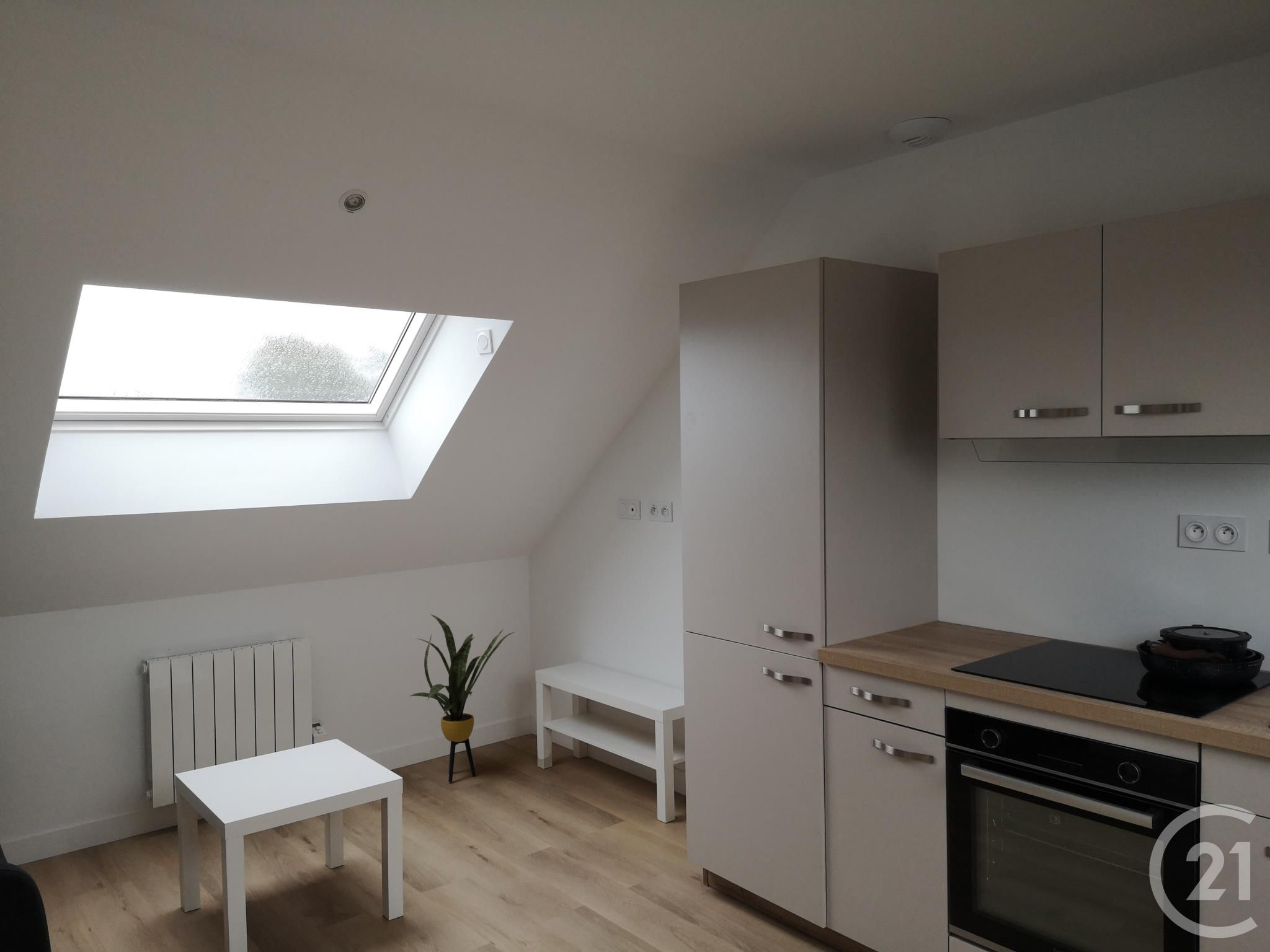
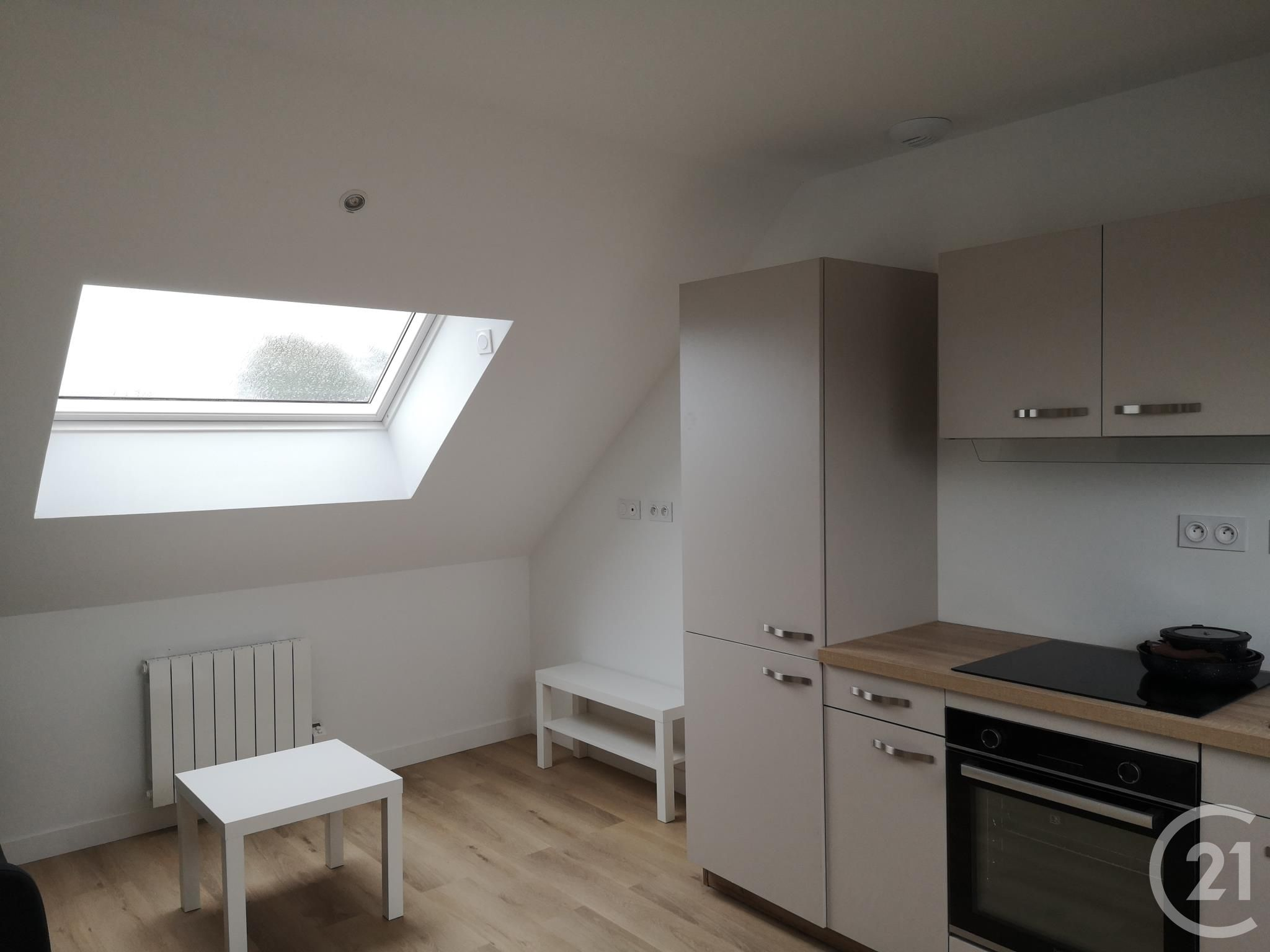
- house plant [409,614,515,783]
